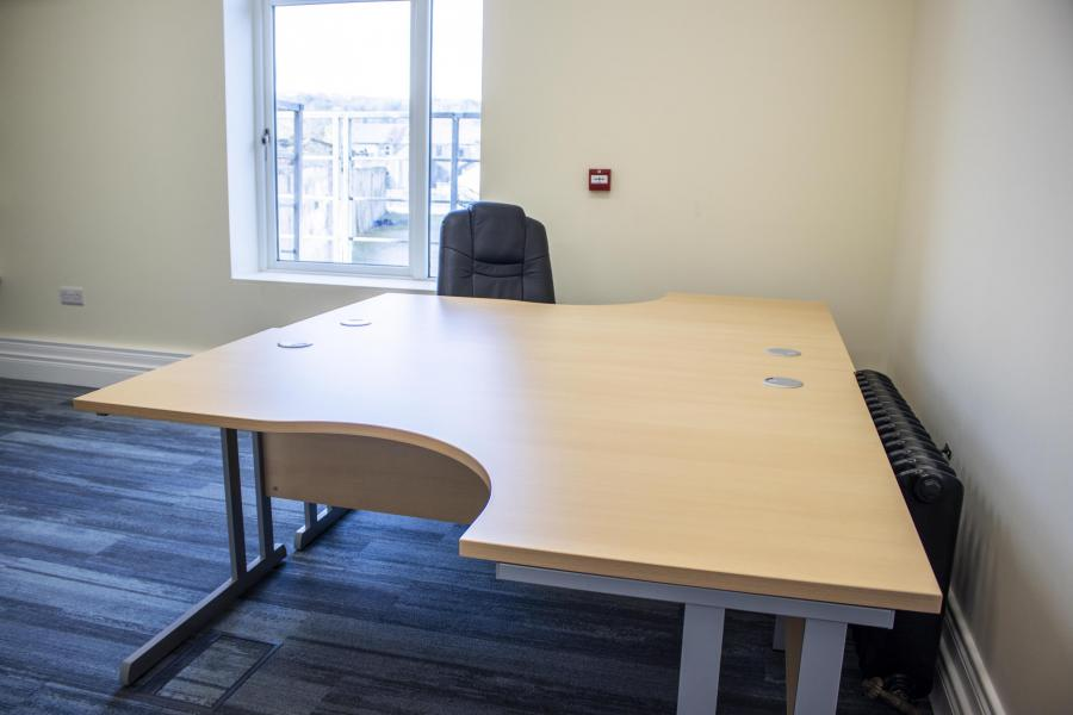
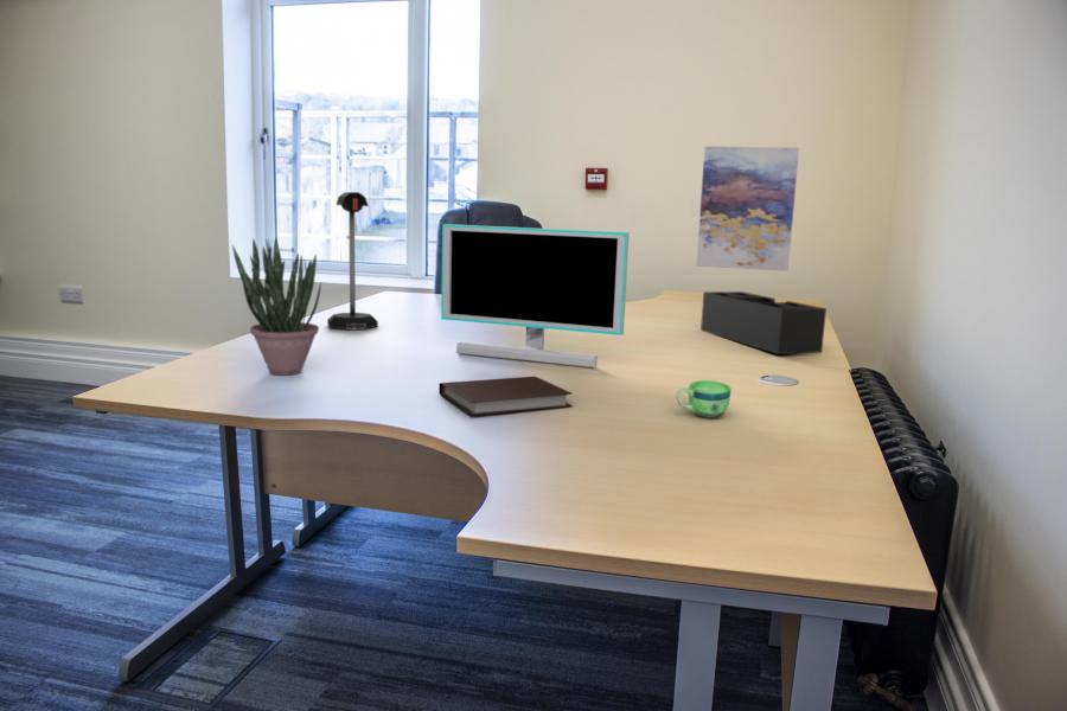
+ wall art [695,146,800,273]
+ desk organizer [699,290,828,356]
+ notebook [437,376,574,417]
+ monitor [440,223,631,369]
+ mailbox [326,191,379,331]
+ potted plant [231,237,322,377]
+ cup [676,379,731,419]
